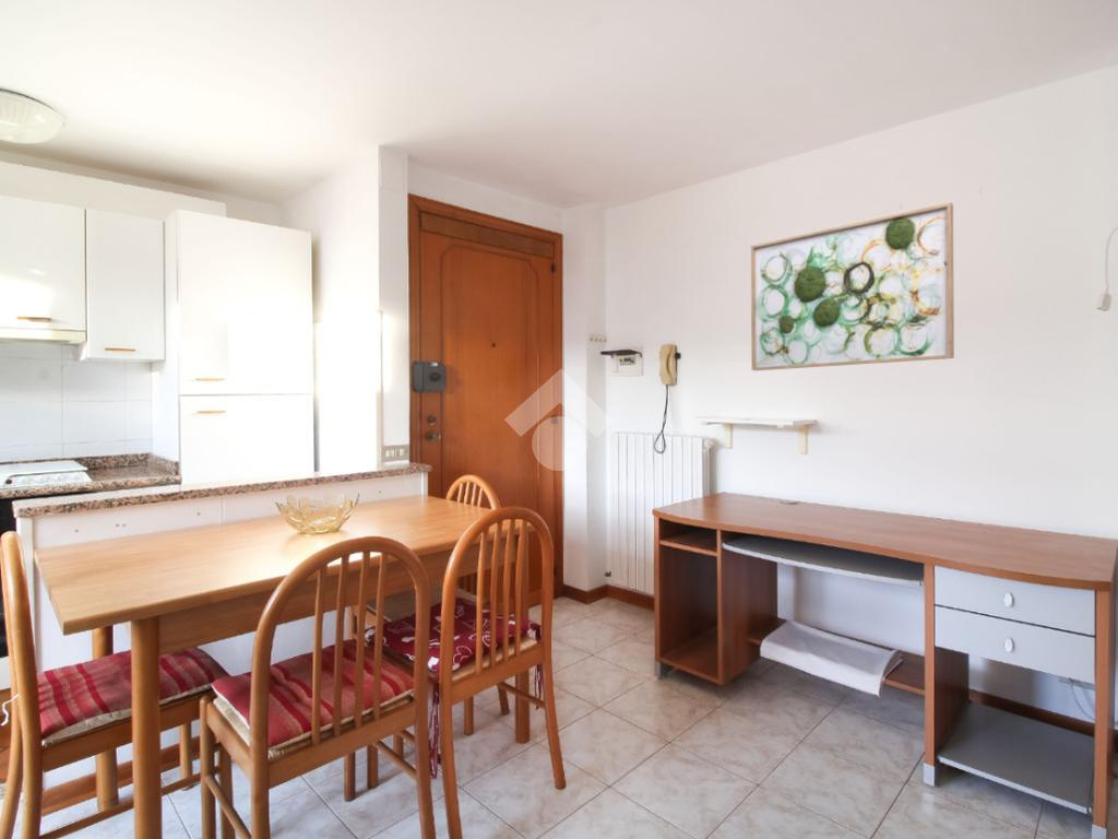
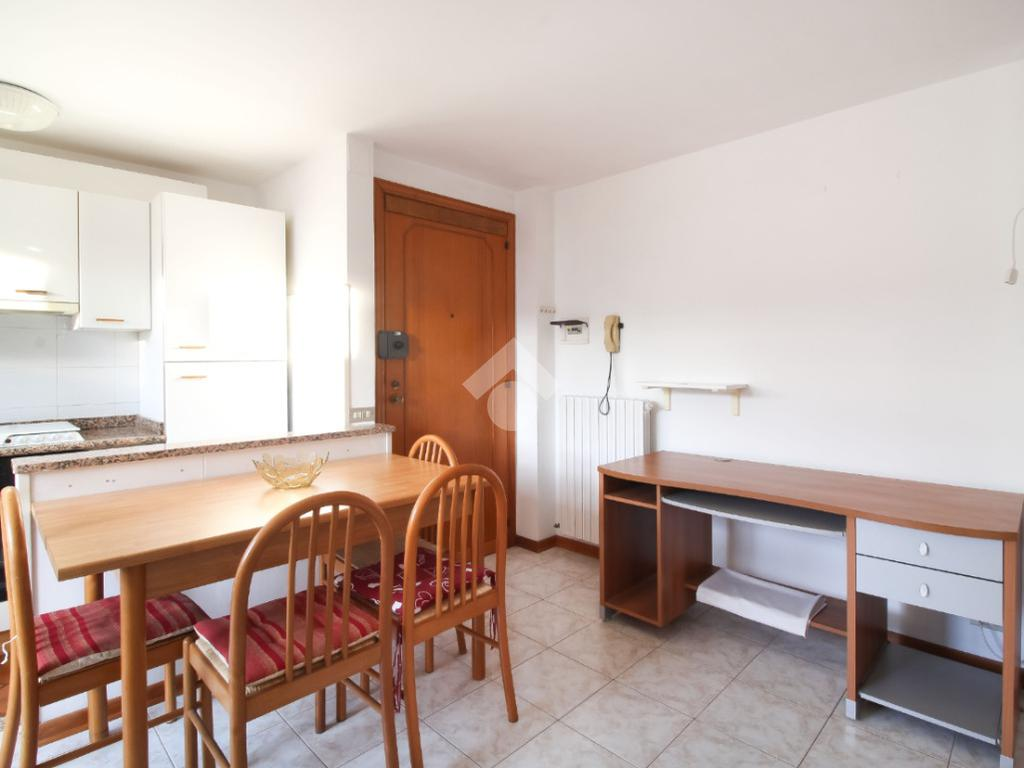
- wall art [750,202,955,371]
